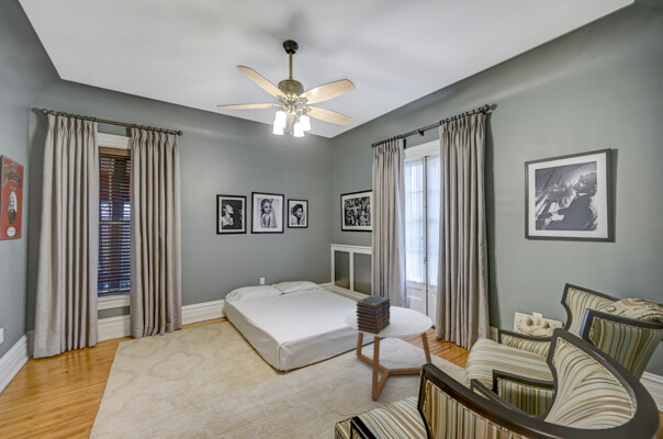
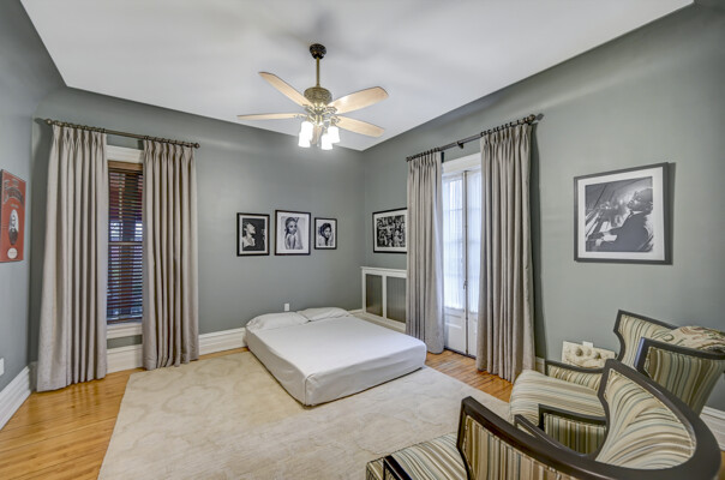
- coffee table [344,305,434,401]
- book stack [355,294,392,335]
